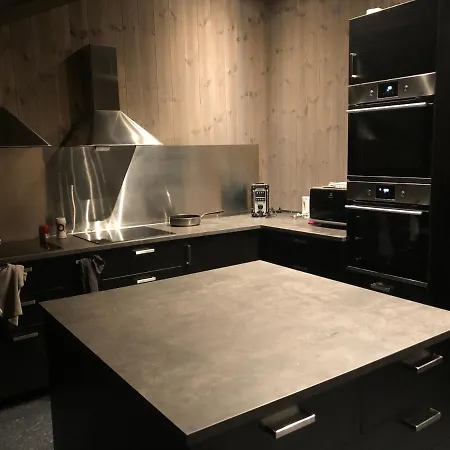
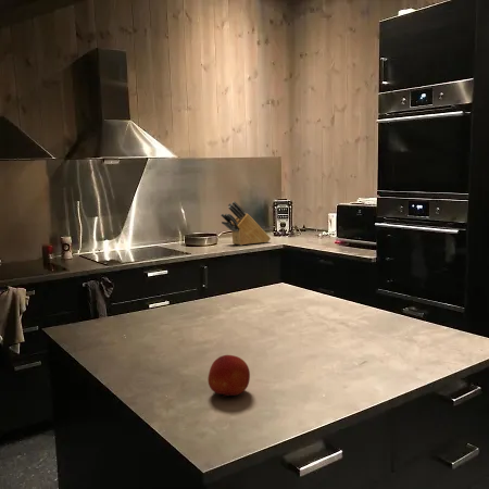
+ knife block [220,200,272,247]
+ fruit [206,354,251,399]
